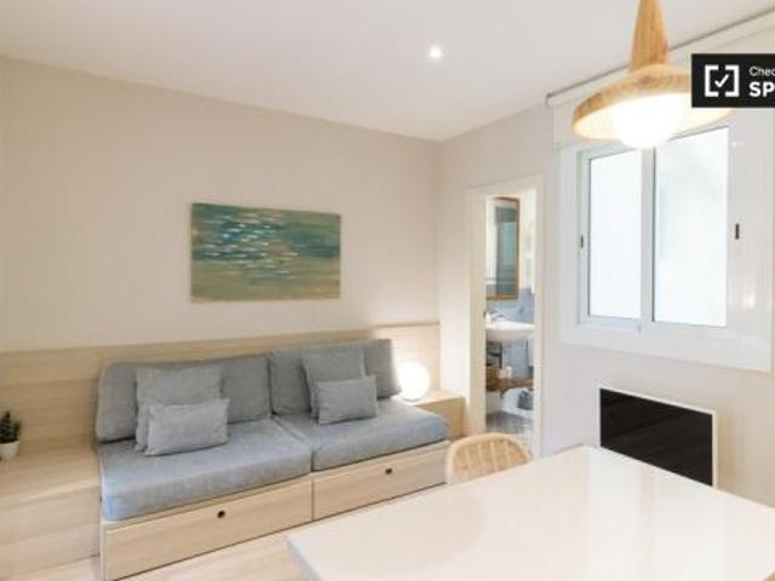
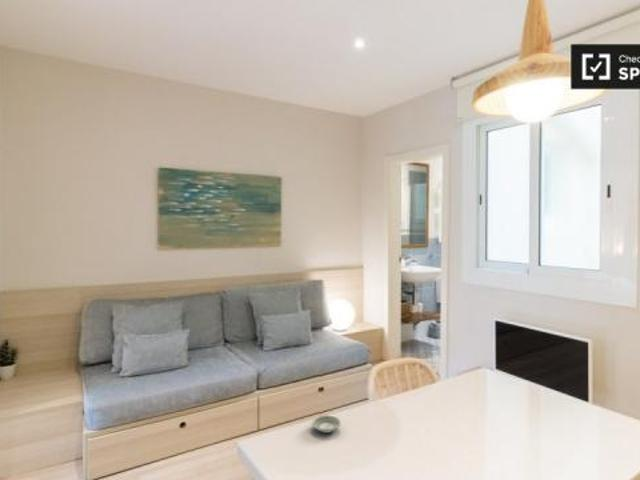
+ saucer [311,414,342,434]
